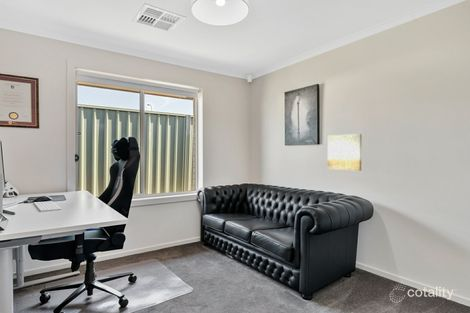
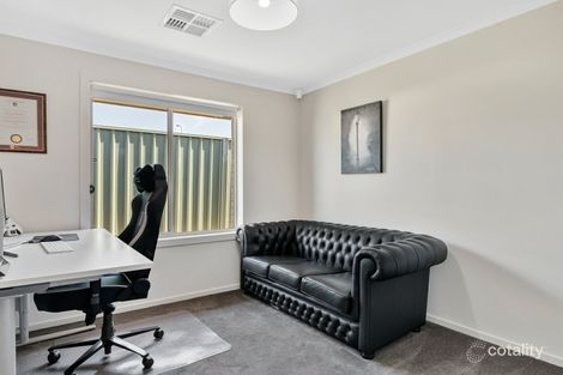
- wall art [327,133,363,172]
